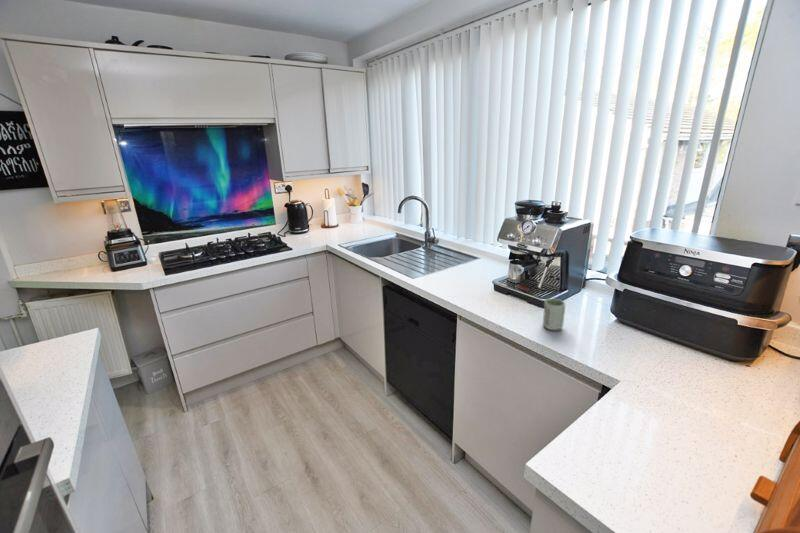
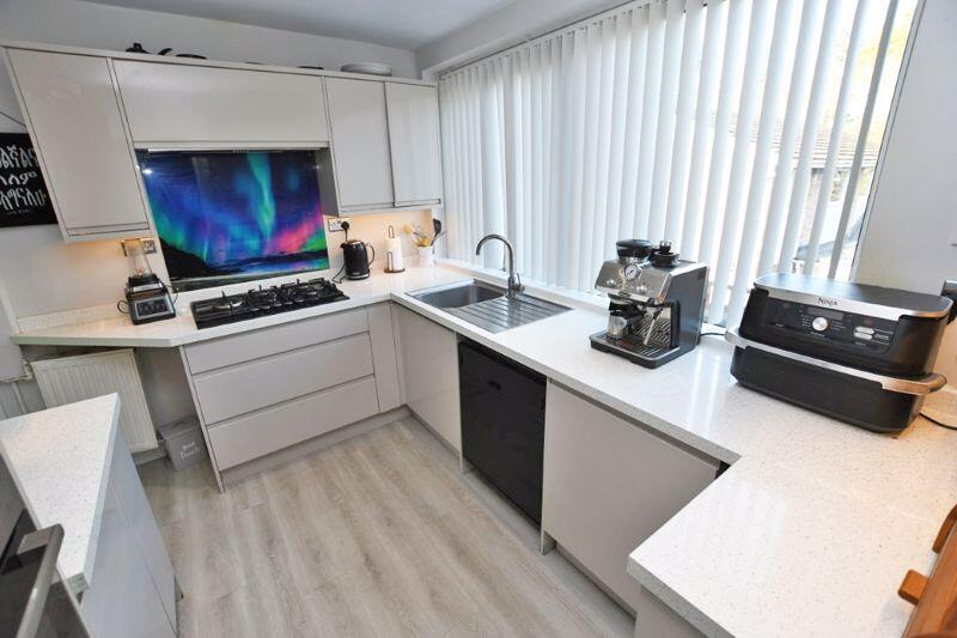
- cup [542,298,566,331]
